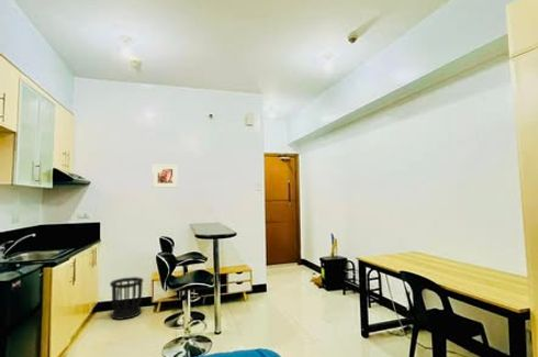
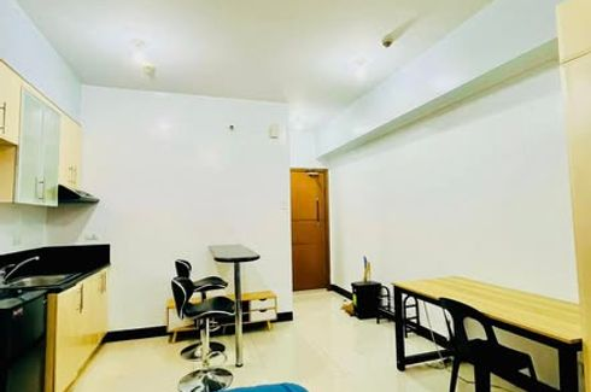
- wastebasket [109,276,145,321]
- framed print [152,164,178,189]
